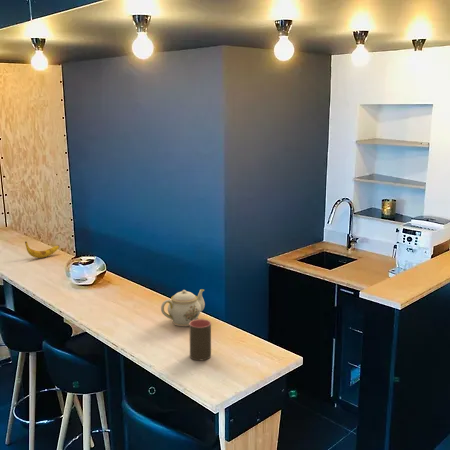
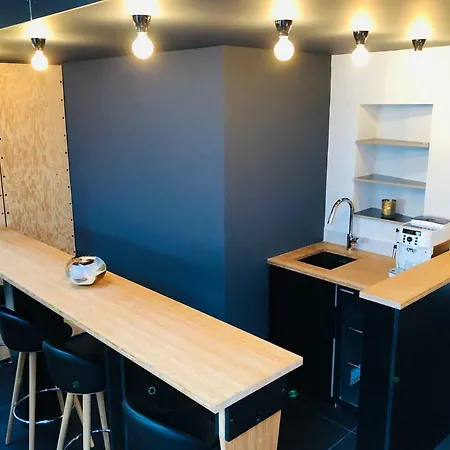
- teapot [160,288,206,327]
- banana [24,241,60,259]
- cup [189,318,212,361]
